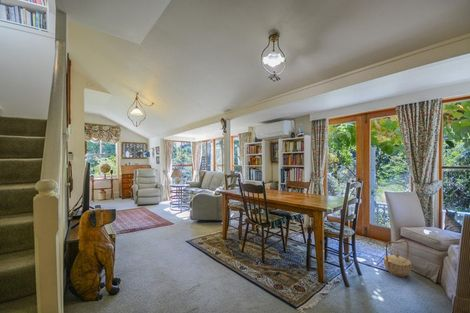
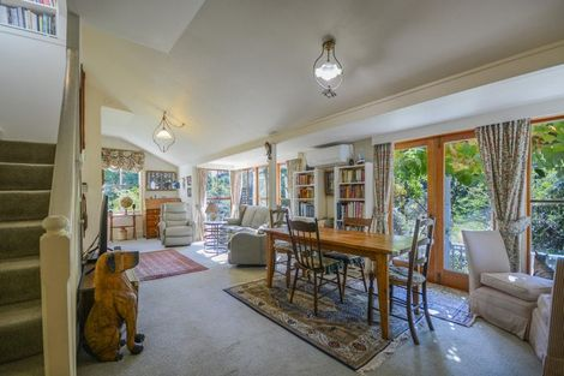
- basket [383,239,413,278]
